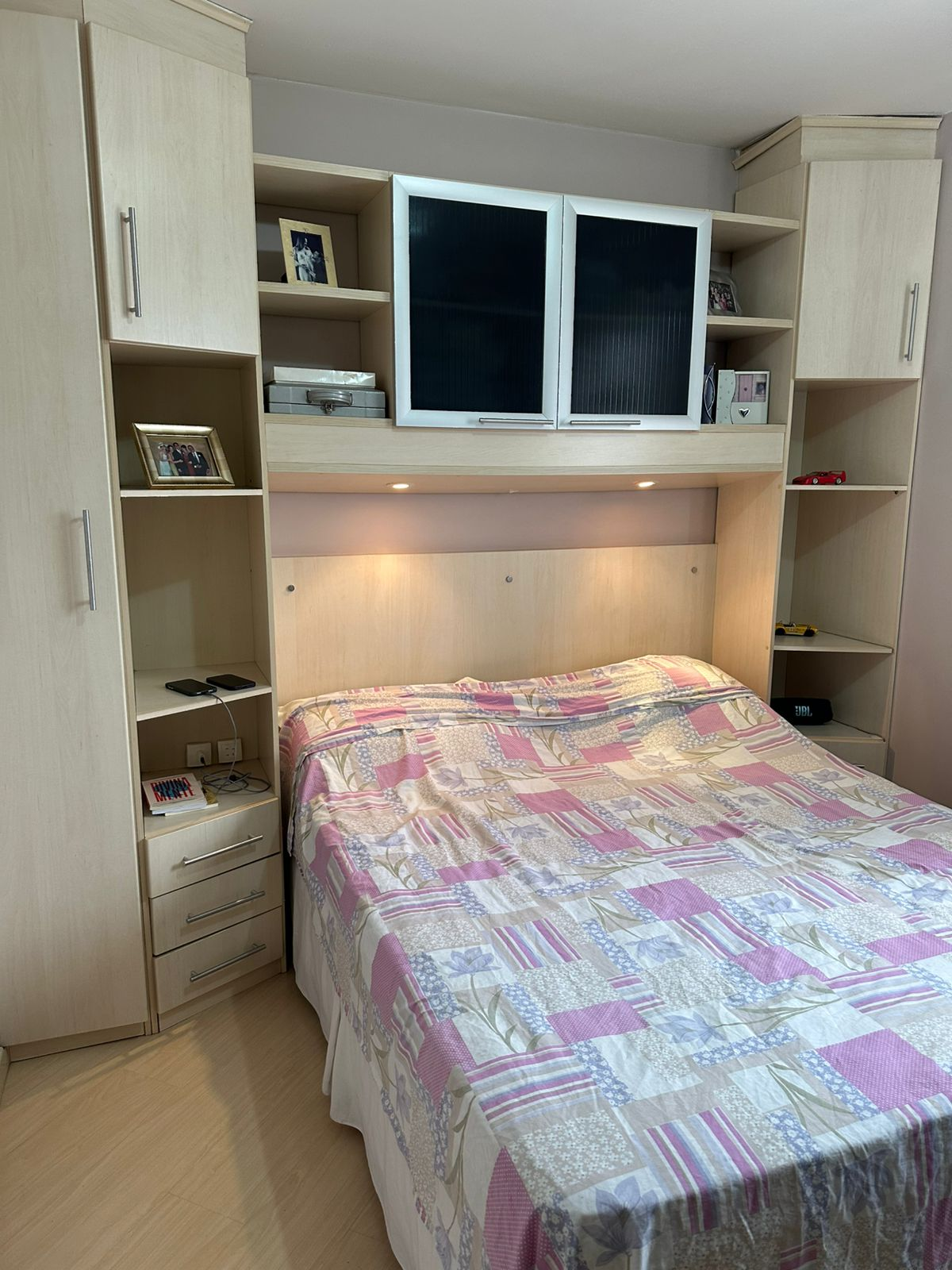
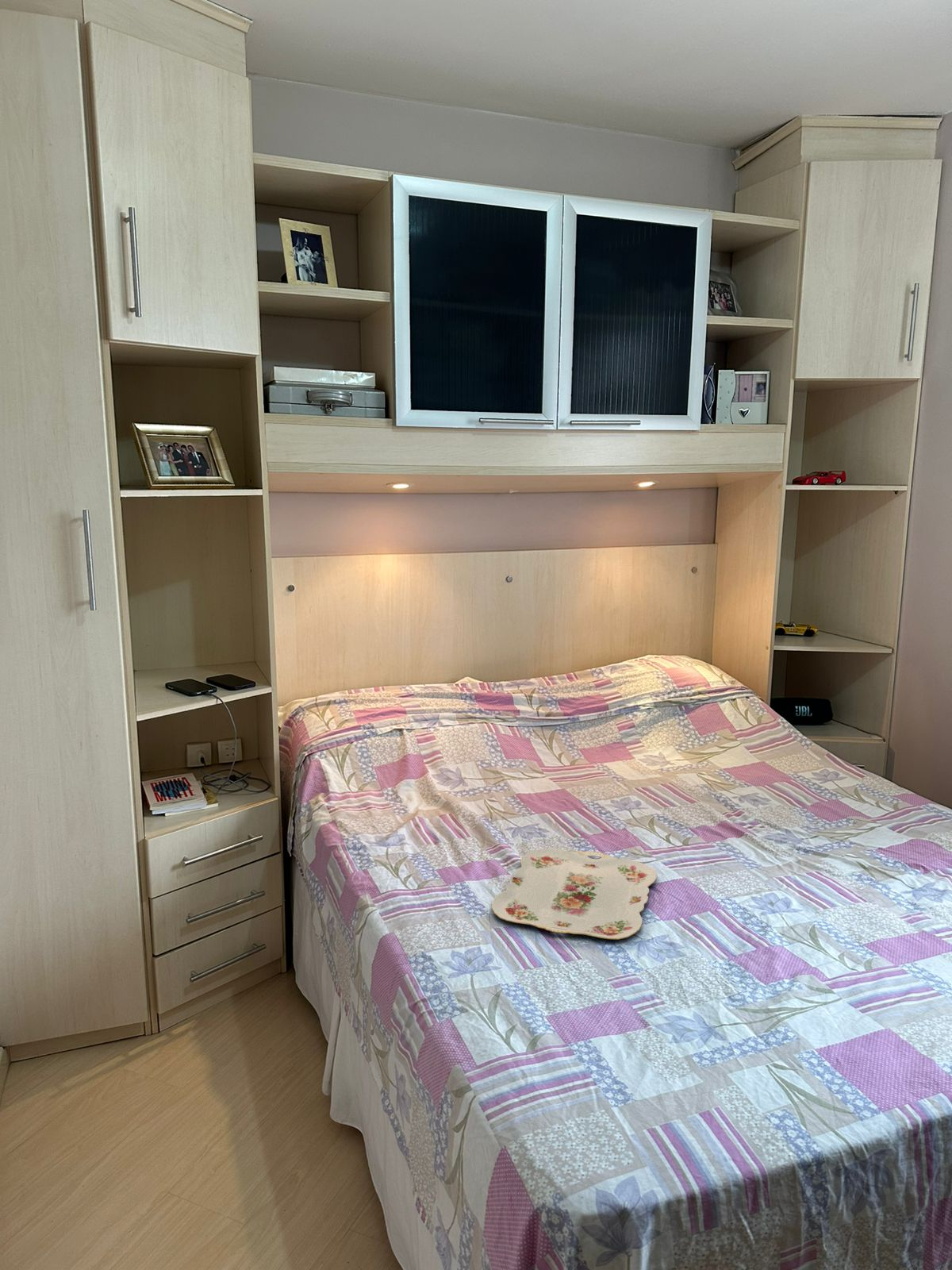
+ serving tray [490,848,658,940]
